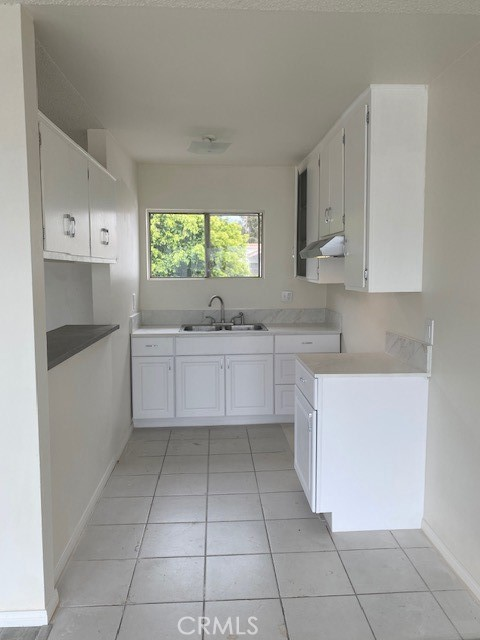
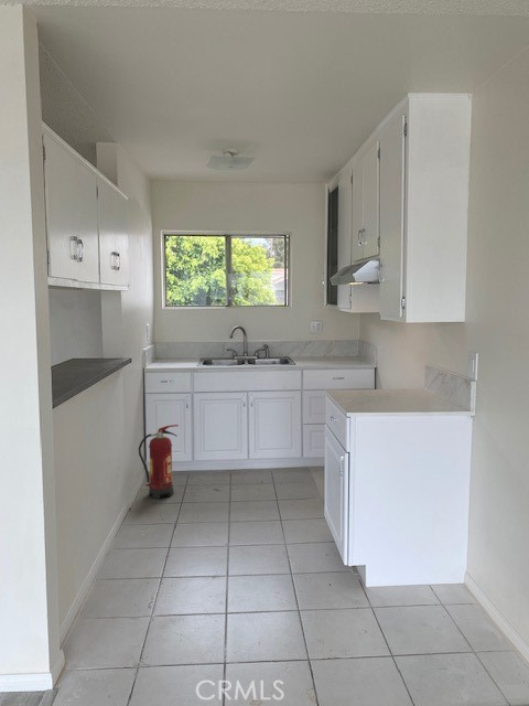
+ fire extinguisher [138,424,180,500]
